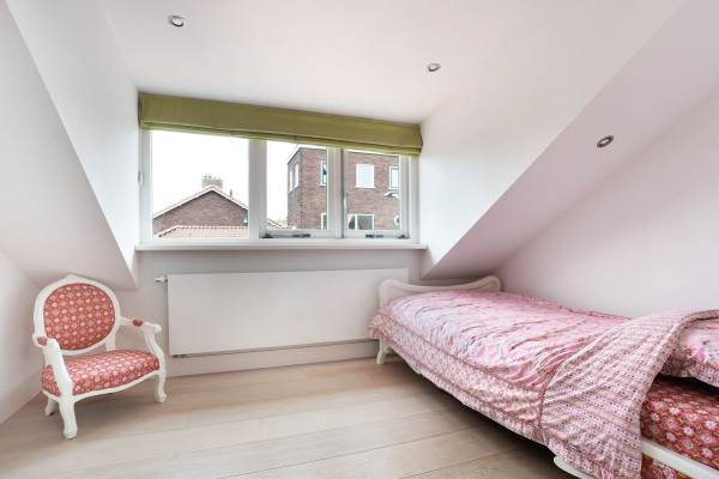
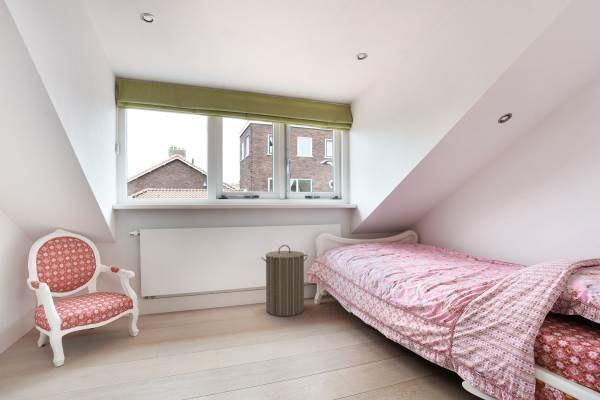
+ laundry hamper [260,244,309,317]
